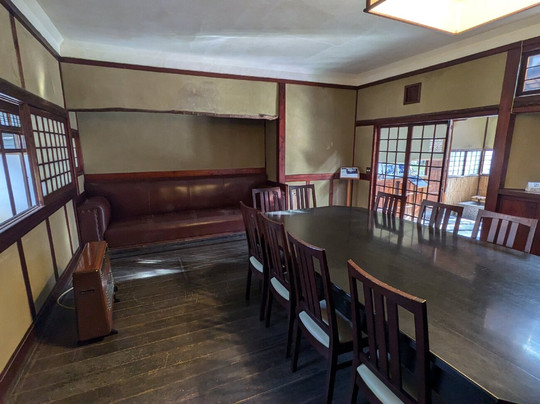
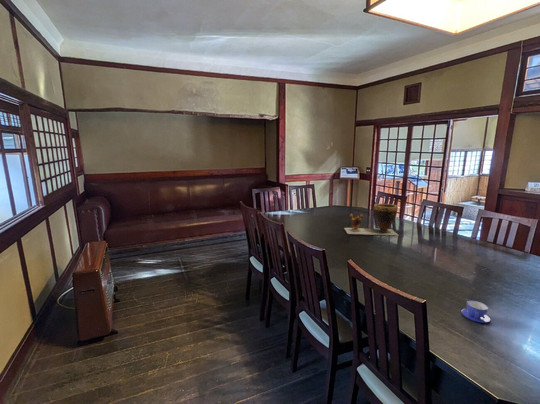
+ teacup [461,299,492,324]
+ clay pot [343,203,399,236]
